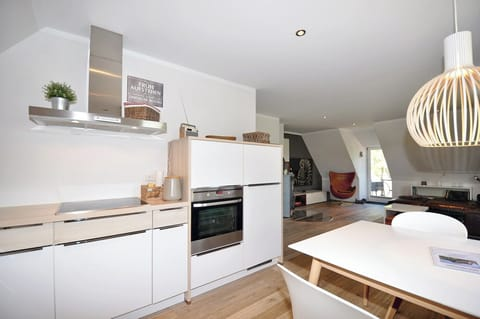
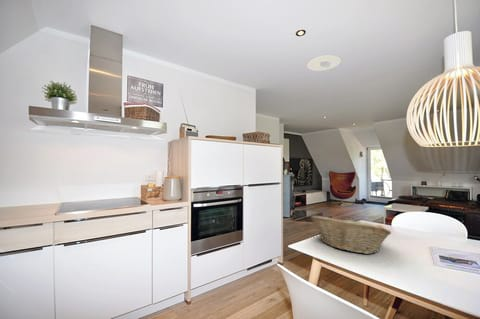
+ recessed light [306,54,342,72]
+ fruit basket [309,215,392,255]
